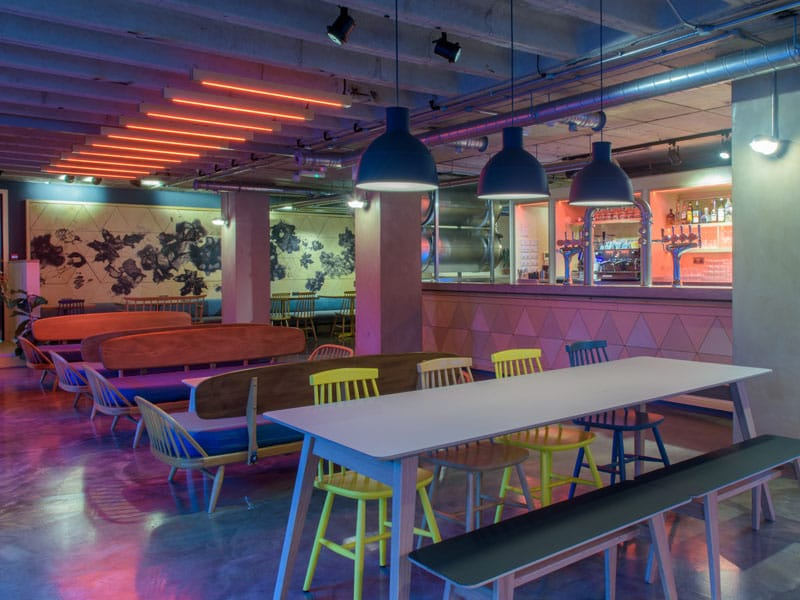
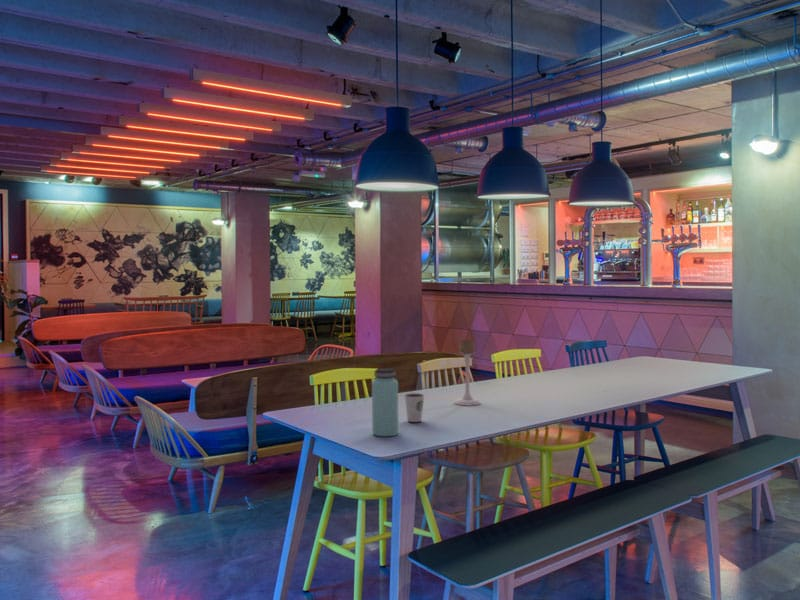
+ bottle [371,368,399,437]
+ dixie cup [403,392,425,423]
+ candle holder [454,339,481,407]
